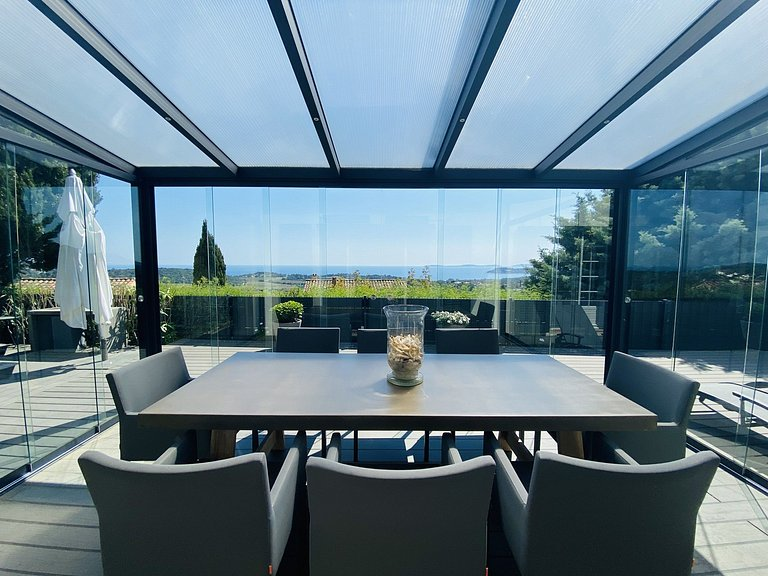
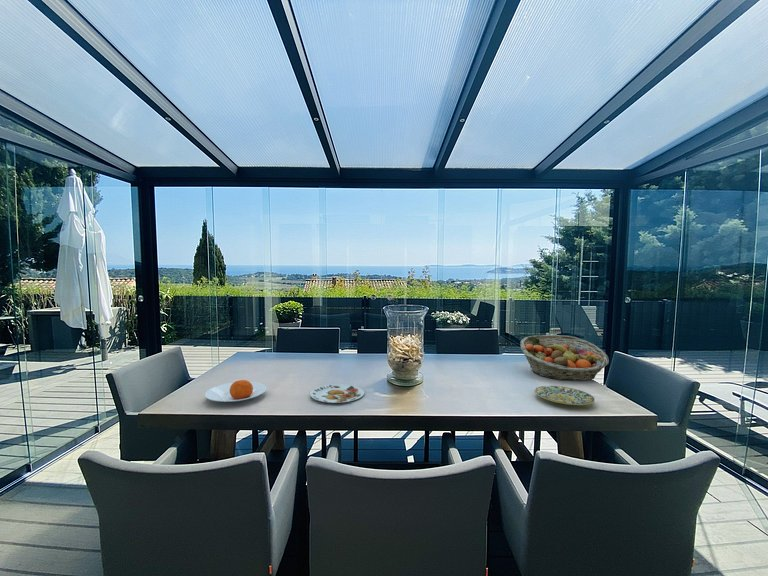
+ plate [309,383,365,404]
+ plate [533,385,596,406]
+ plate [204,379,267,403]
+ fruit basket [520,334,610,381]
